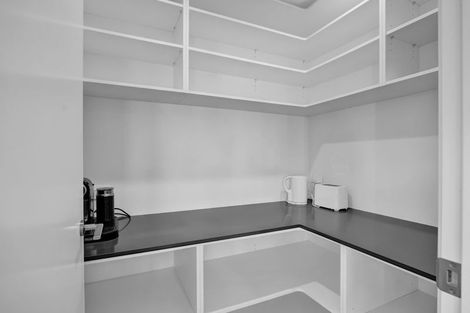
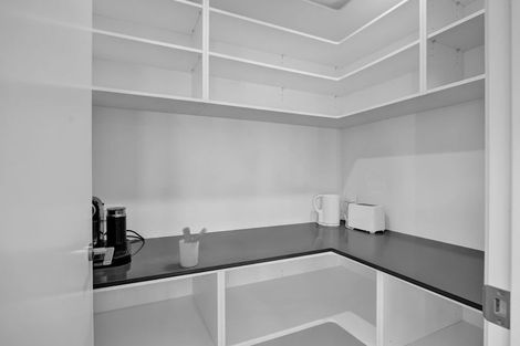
+ utensil holder [178,226,208,269]
